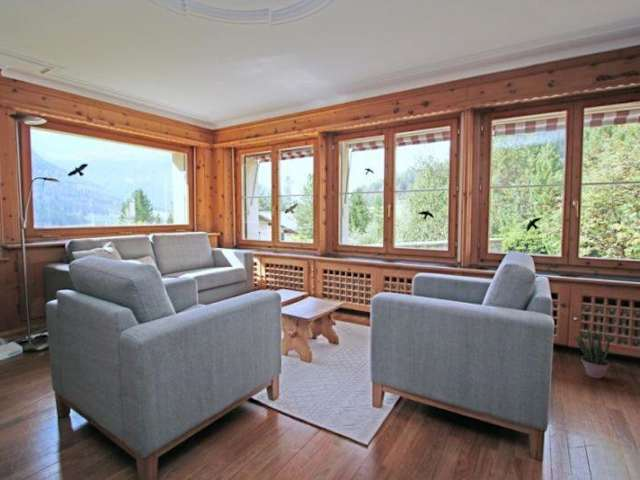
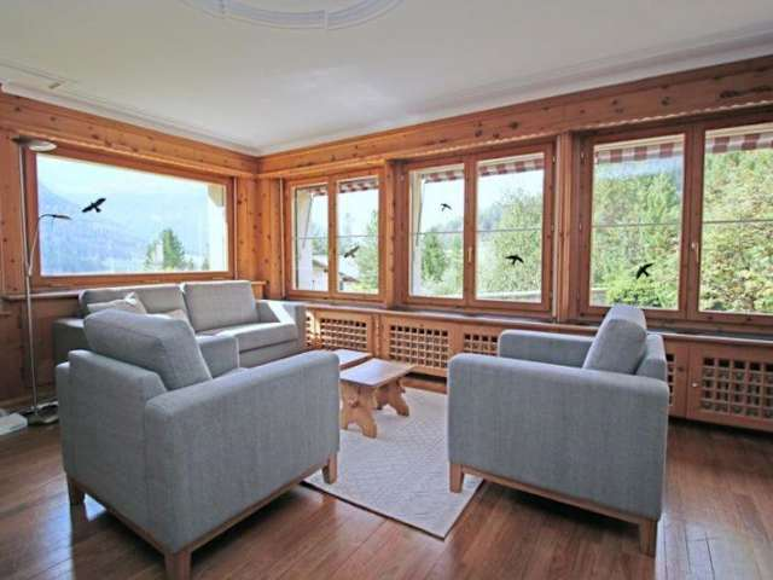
- potted plant [574,326,611,380]
